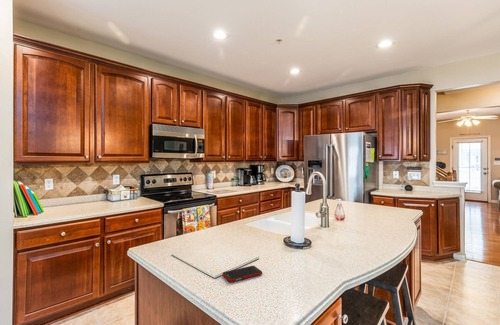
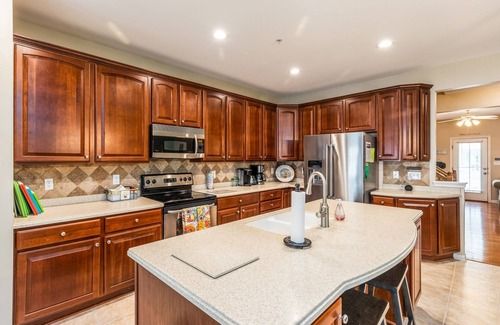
- cell phone [222,265,263,283]
